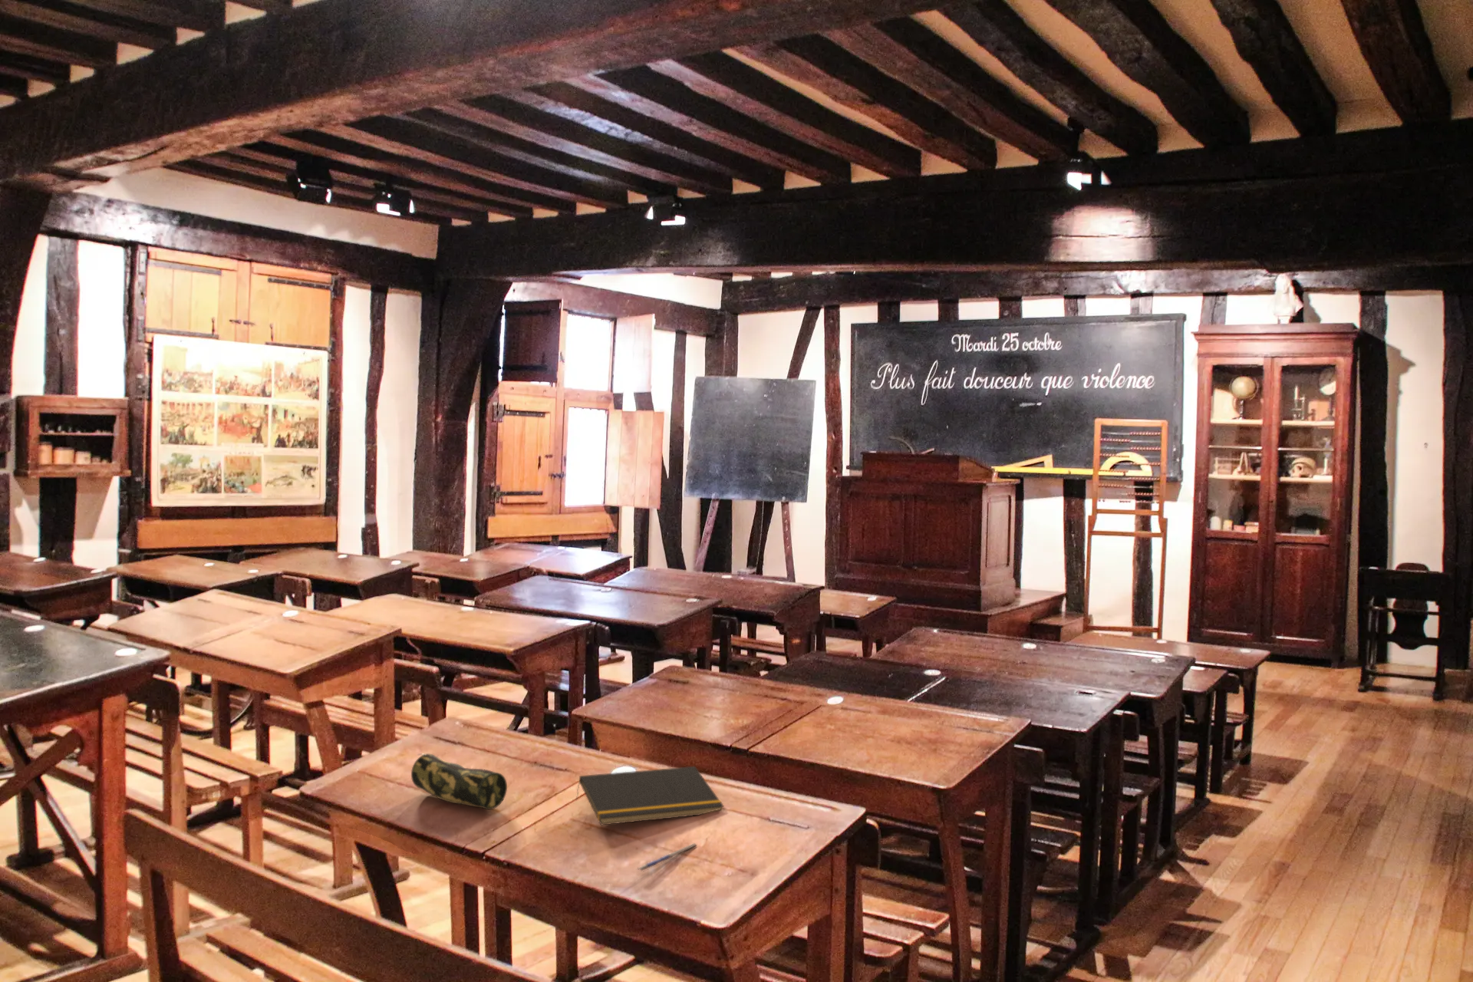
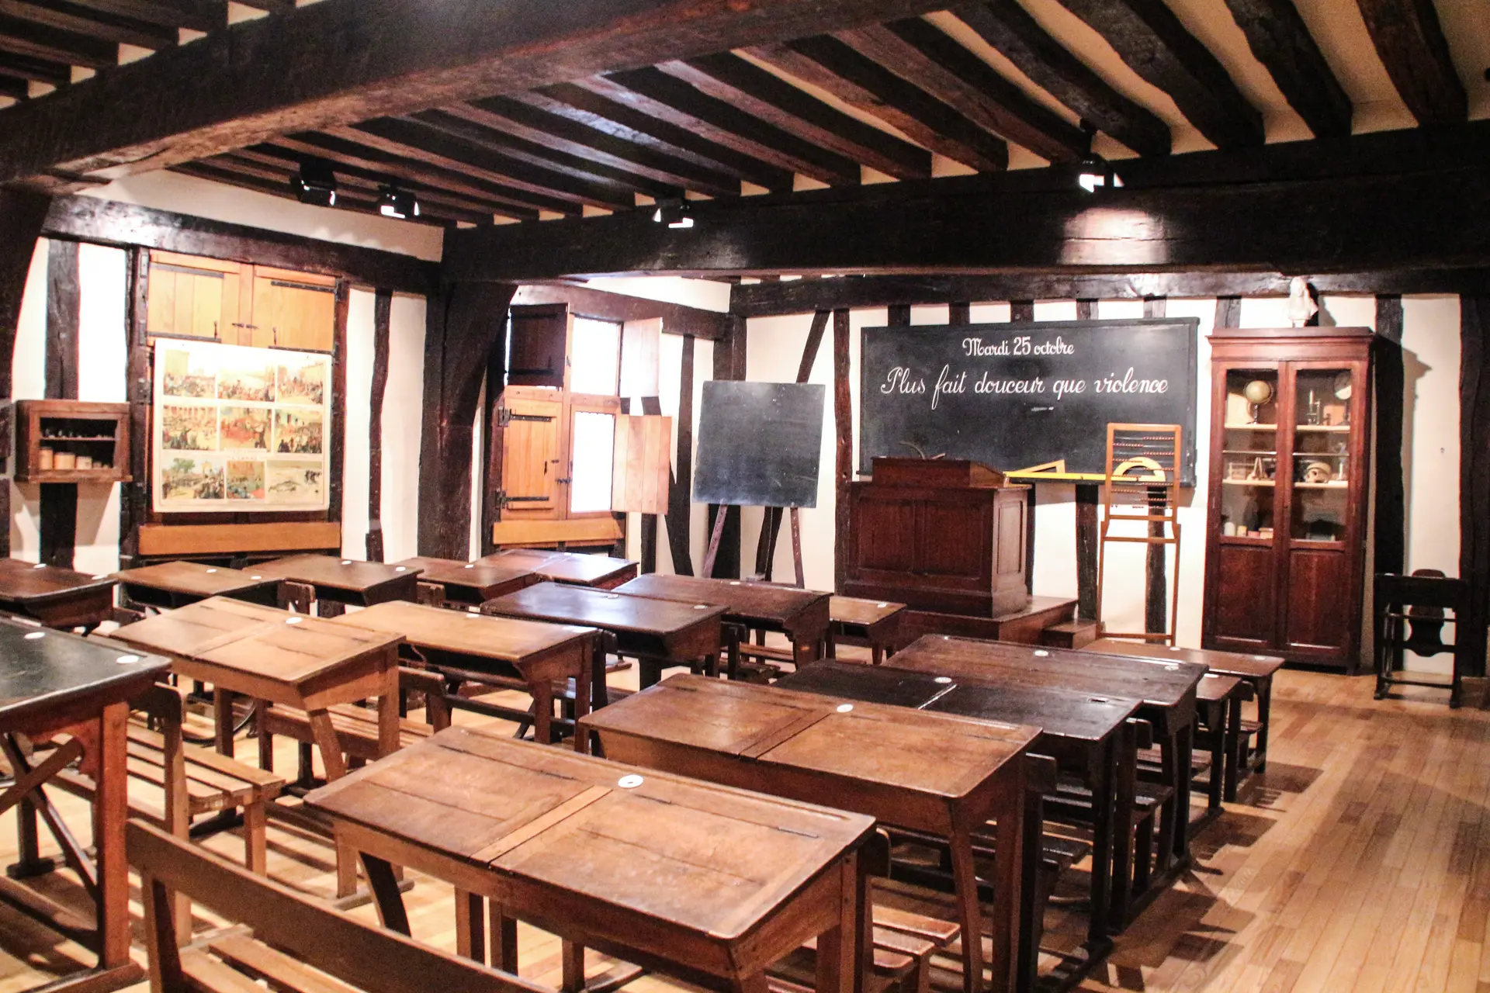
- notepad [574,766,724,826]
- pen [636,843,697,872]
- pencil case [410,753,507,810]
